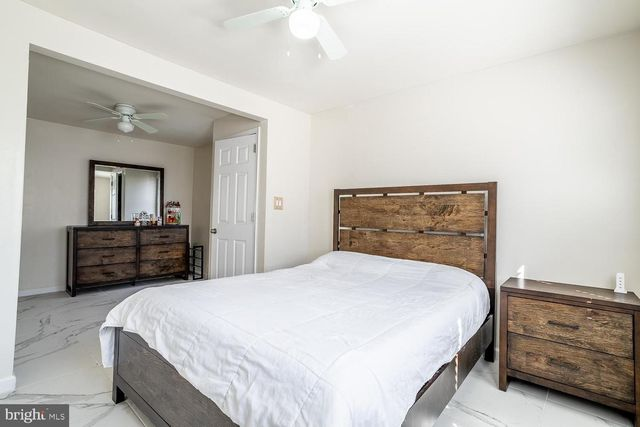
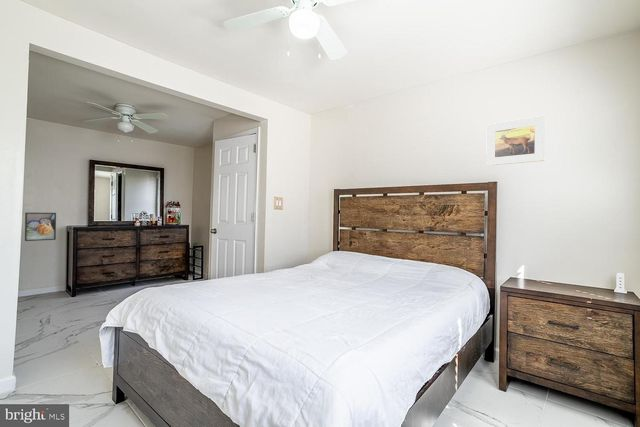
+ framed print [485,115,546,167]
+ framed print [24,212,57,242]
